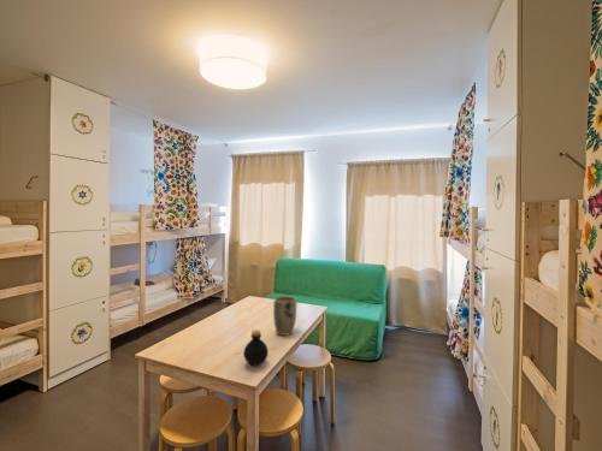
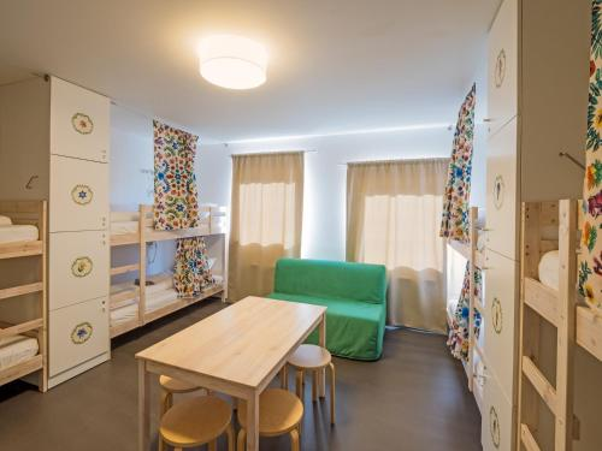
- bottle [243,328,270,367]
- plant pot [272,295,297,337]
